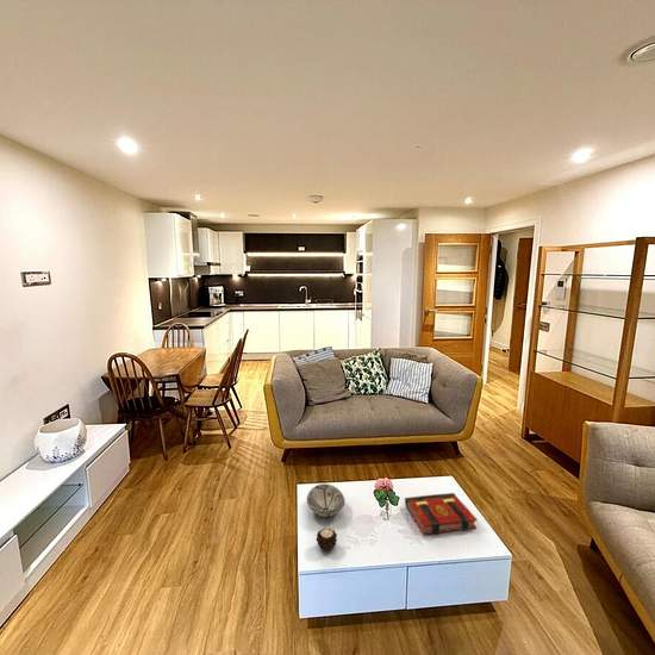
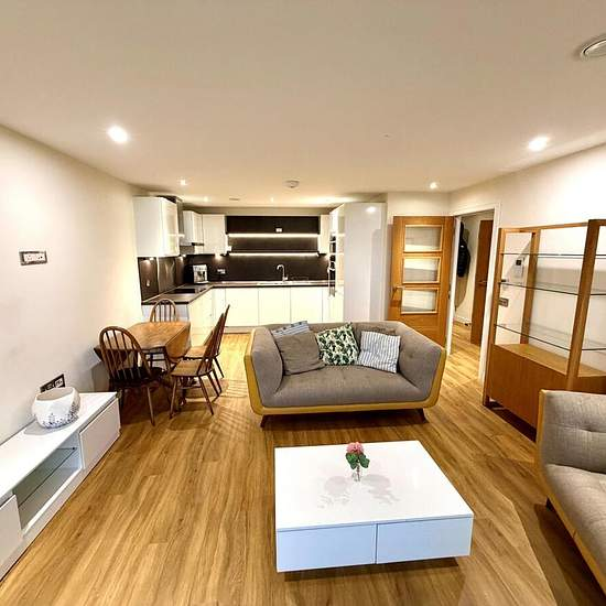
- candle [316,528,338,553]
- decorative bowl [306,482,347,518]
- book [404,492,478,537]
